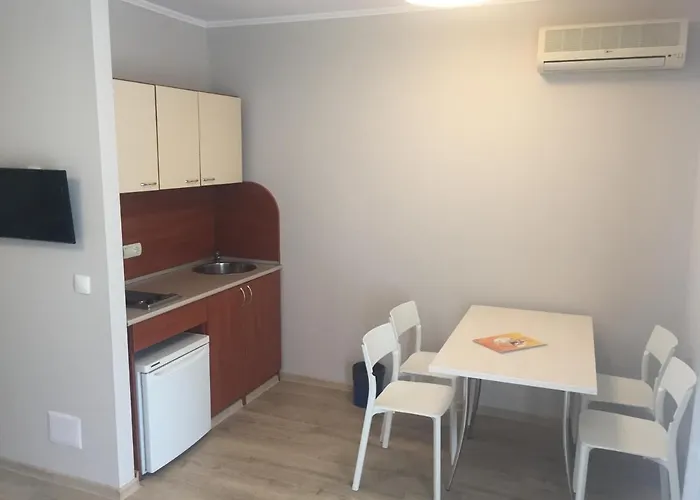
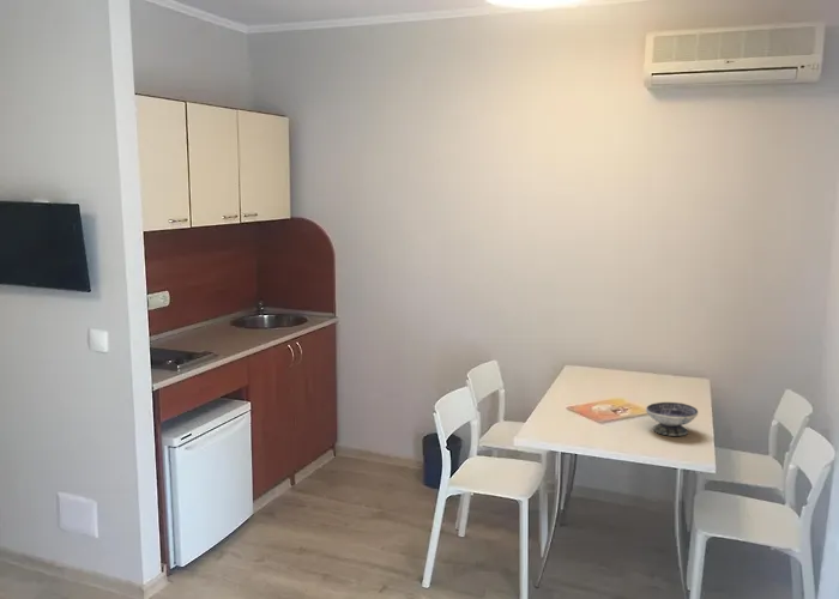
+ bowl [645,401,699,437]
